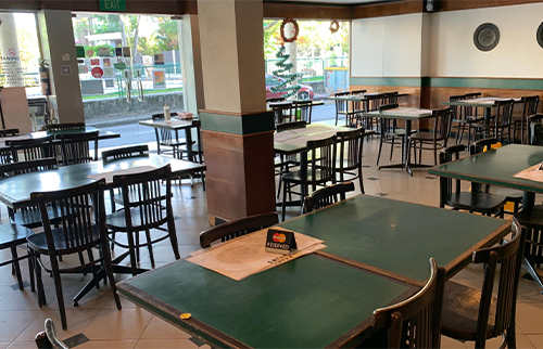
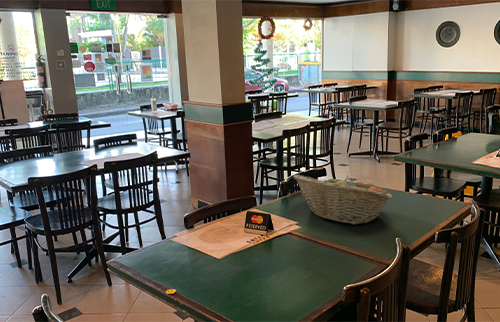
+ fruit basket [292,174,393,225]
